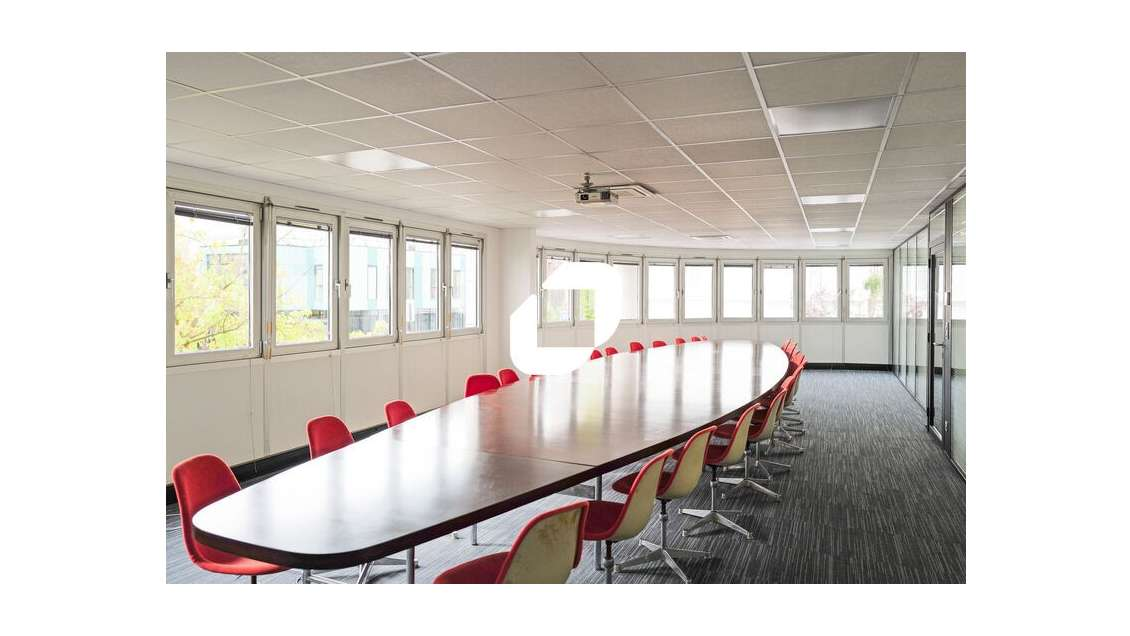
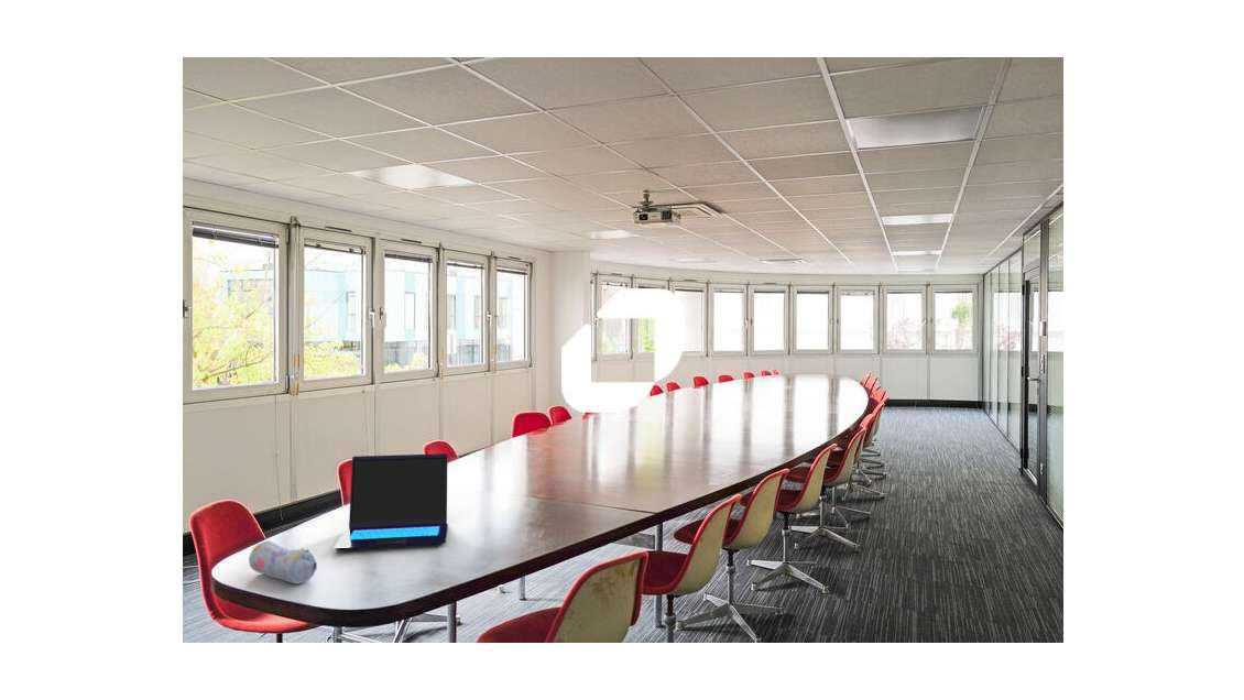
+ laptop [332,452,449,551]
+ pencil case [248,539,318,584]
